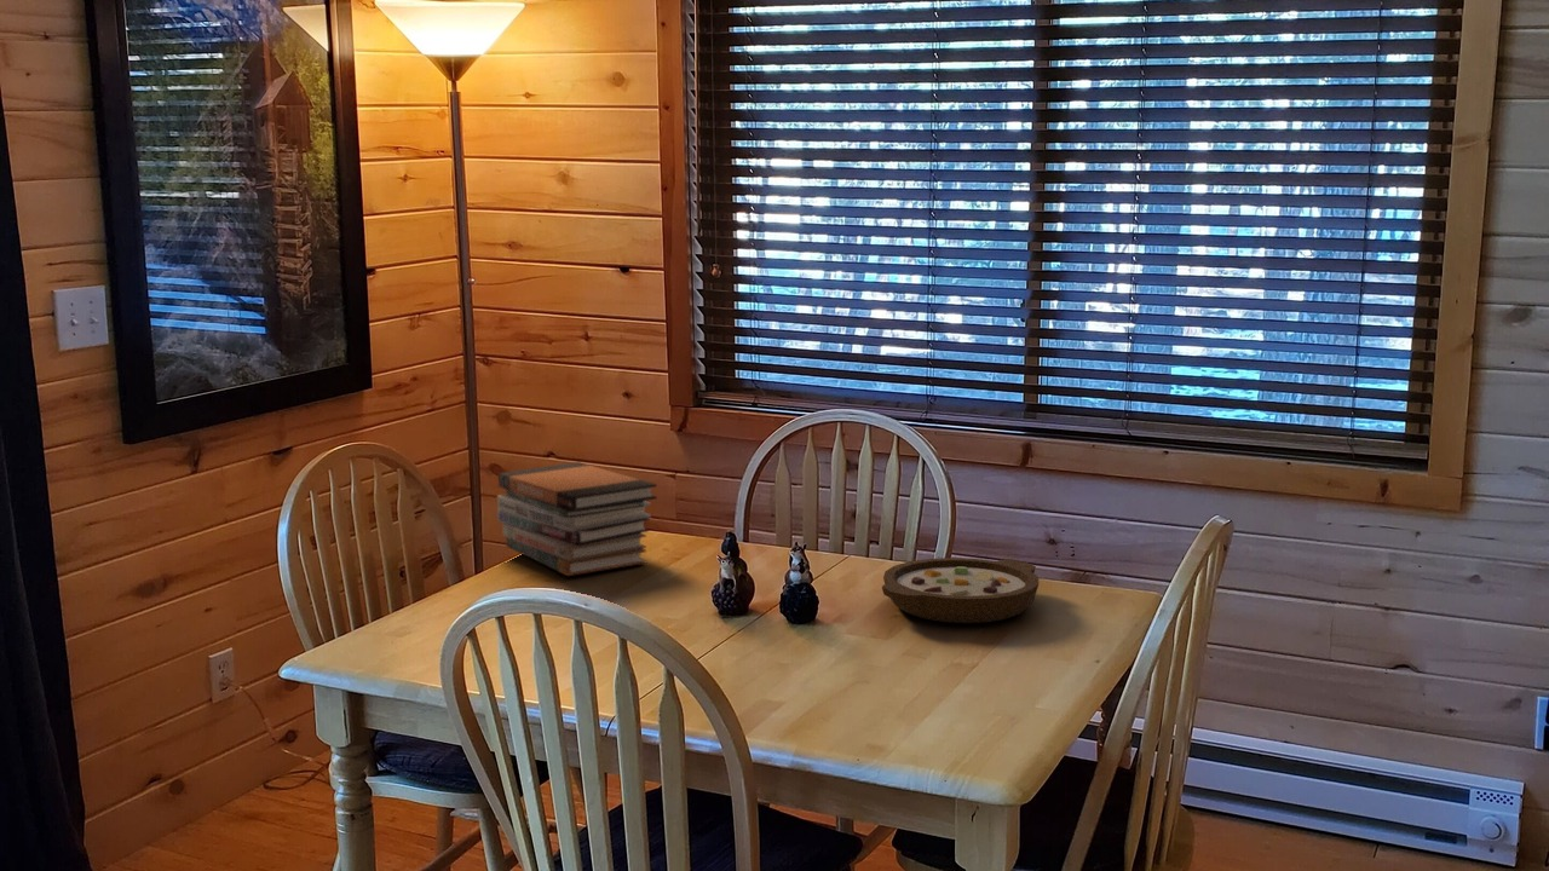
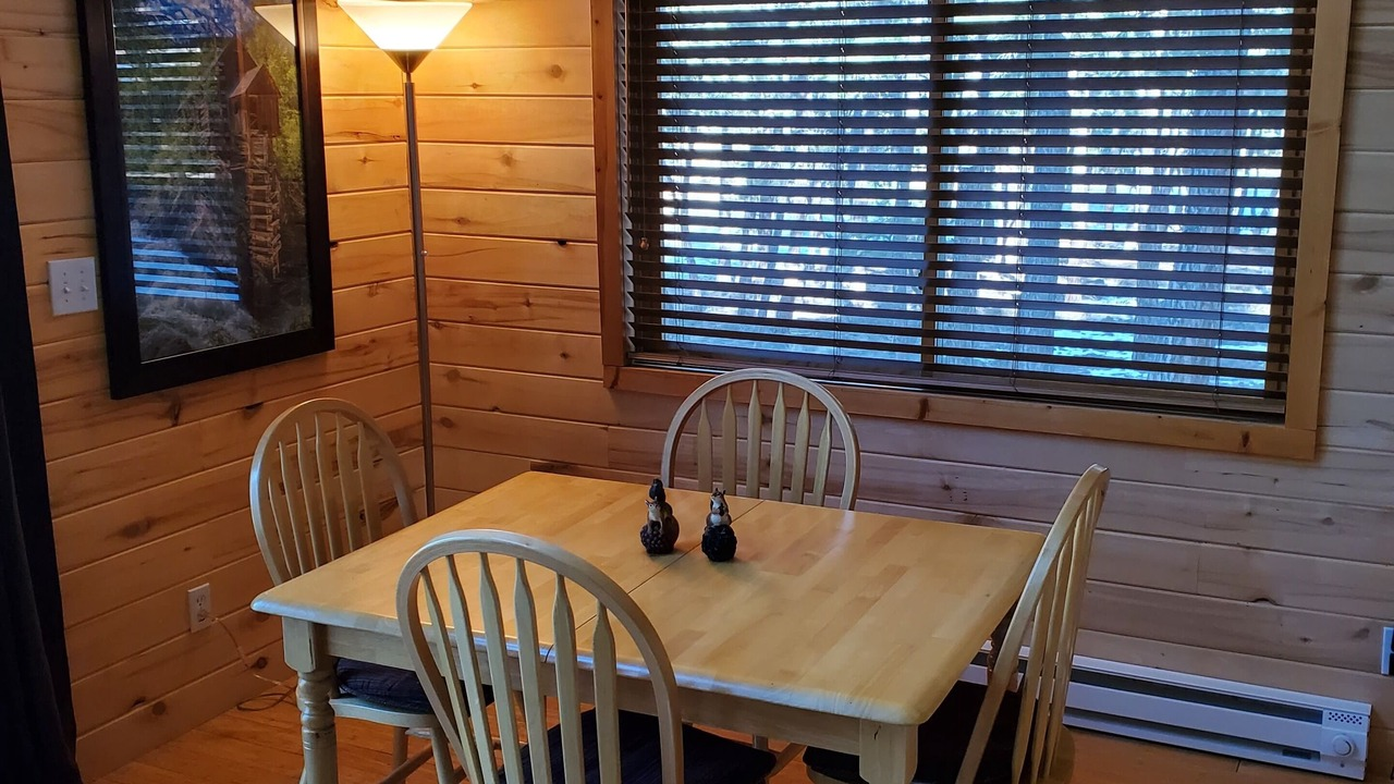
- book stack [496,461,658,577]
- bowl [881,556,1040,624]
